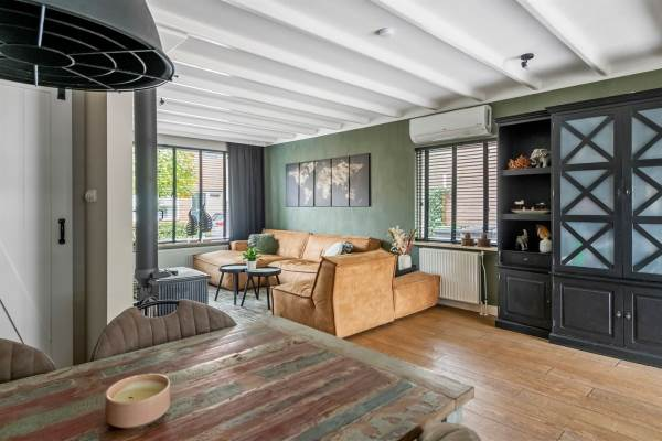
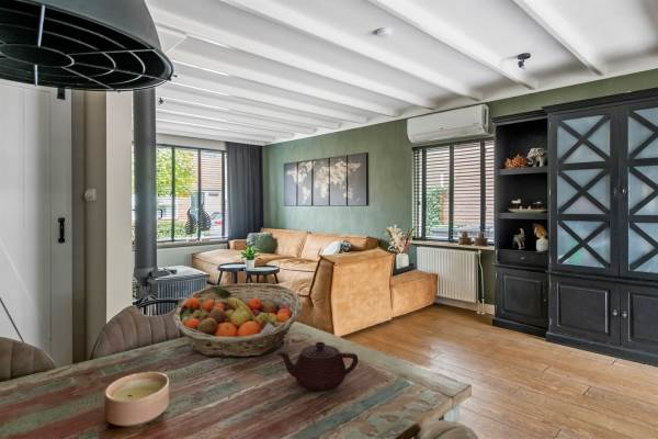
+ teapot [275,341,359,392]
+ fruit basket [172,282,304,358]
